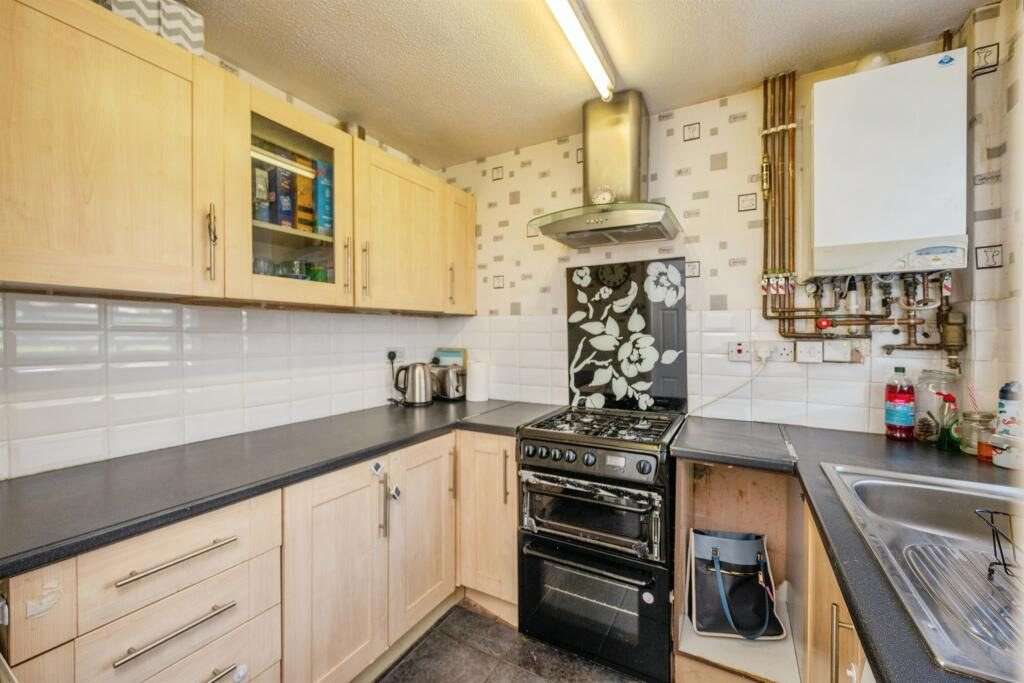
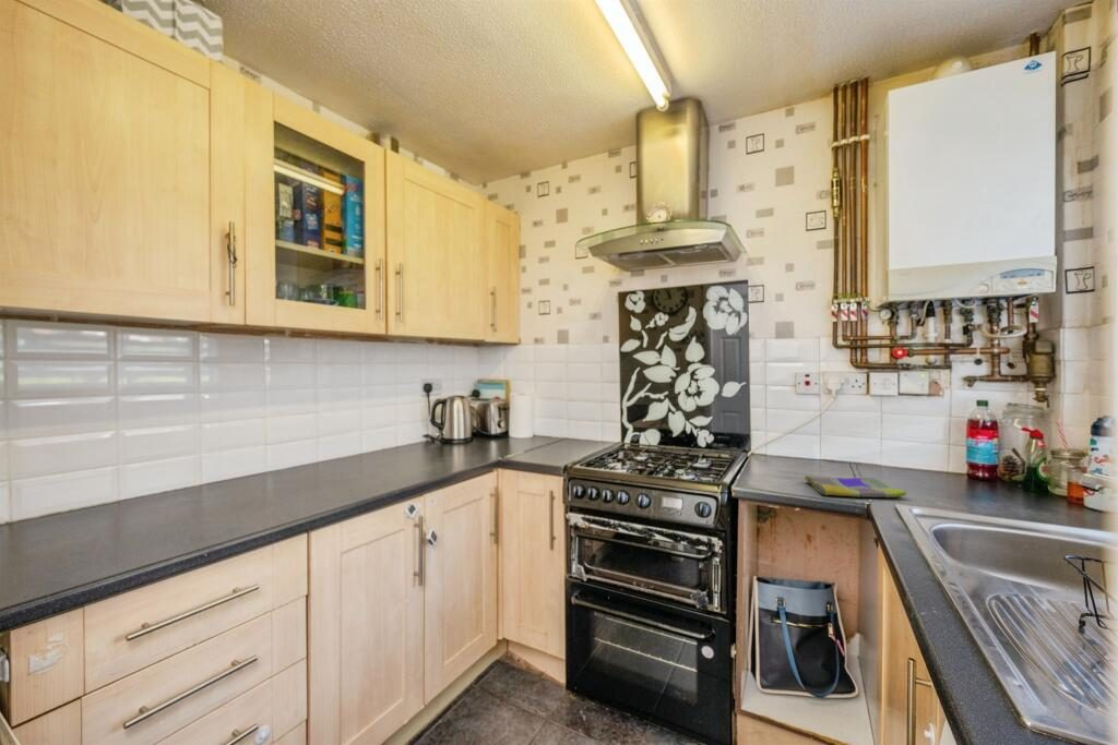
+ dish towel [801,474,907,498]
